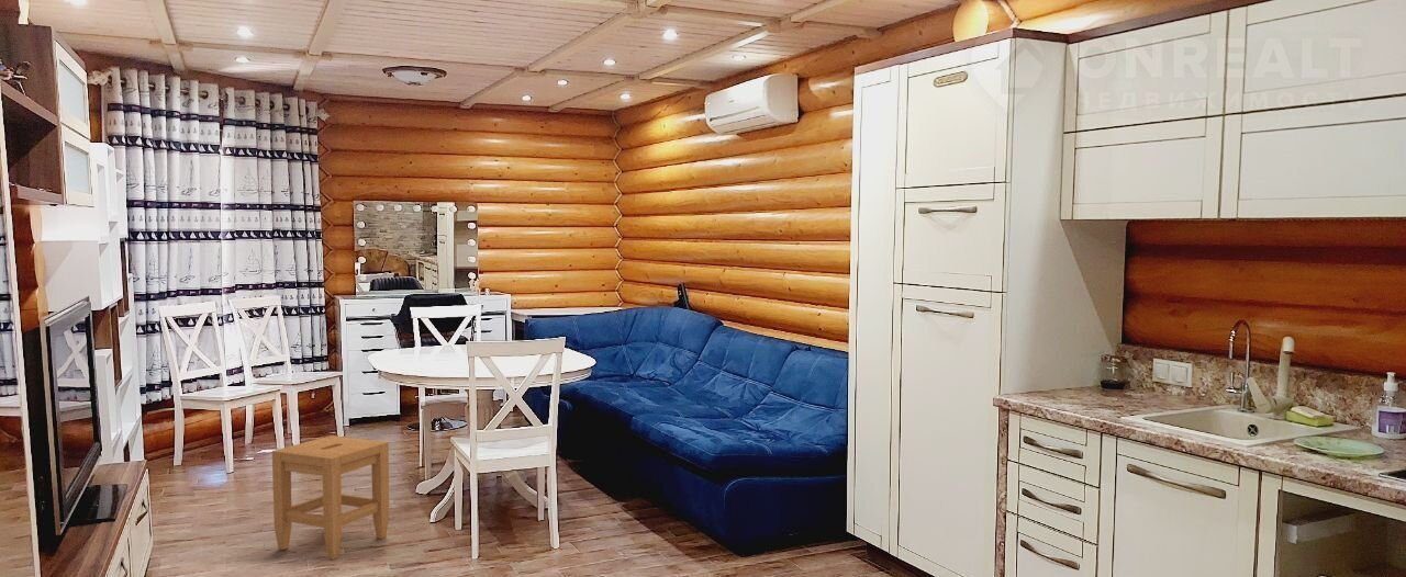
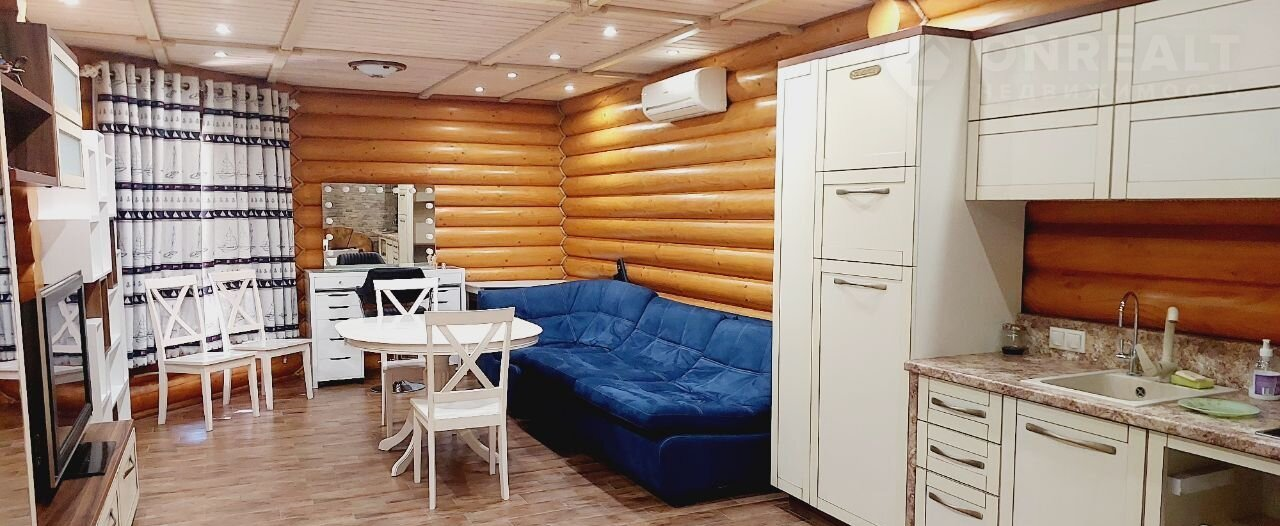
- stool [271,434,390,561]
